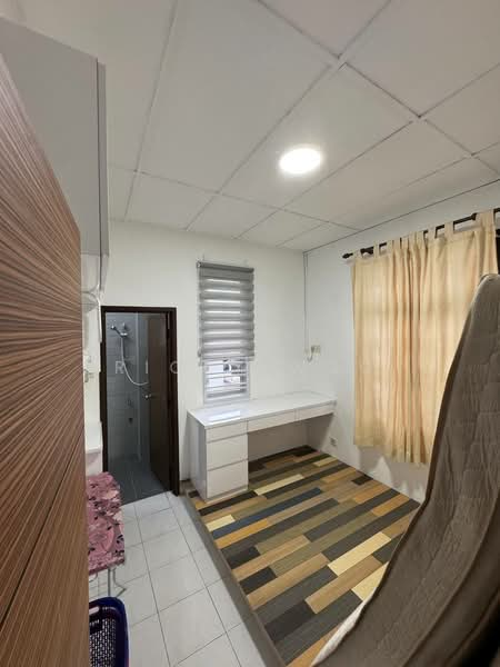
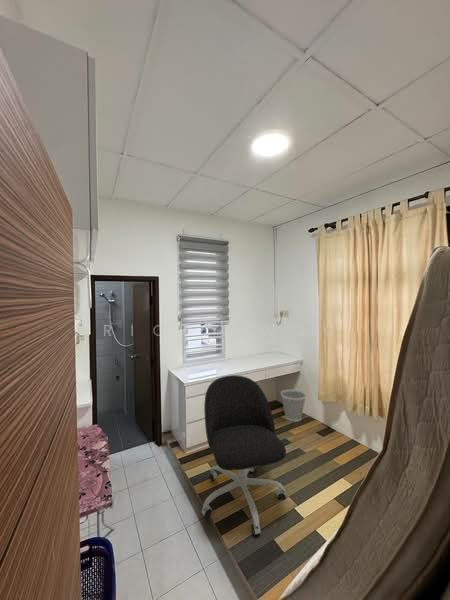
+ office chair [201,374,287,536]
+ wastebasket [280,389,307,423]
